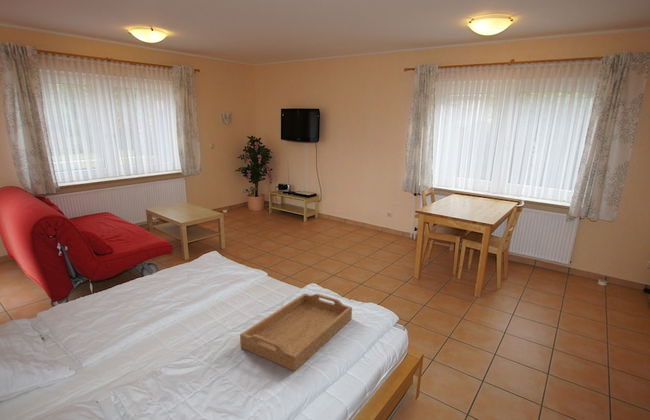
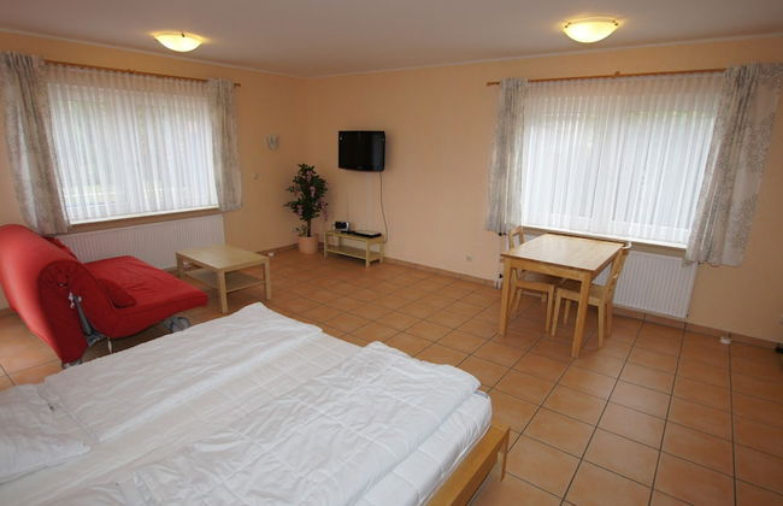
- serving tray [239,292,353,372]
